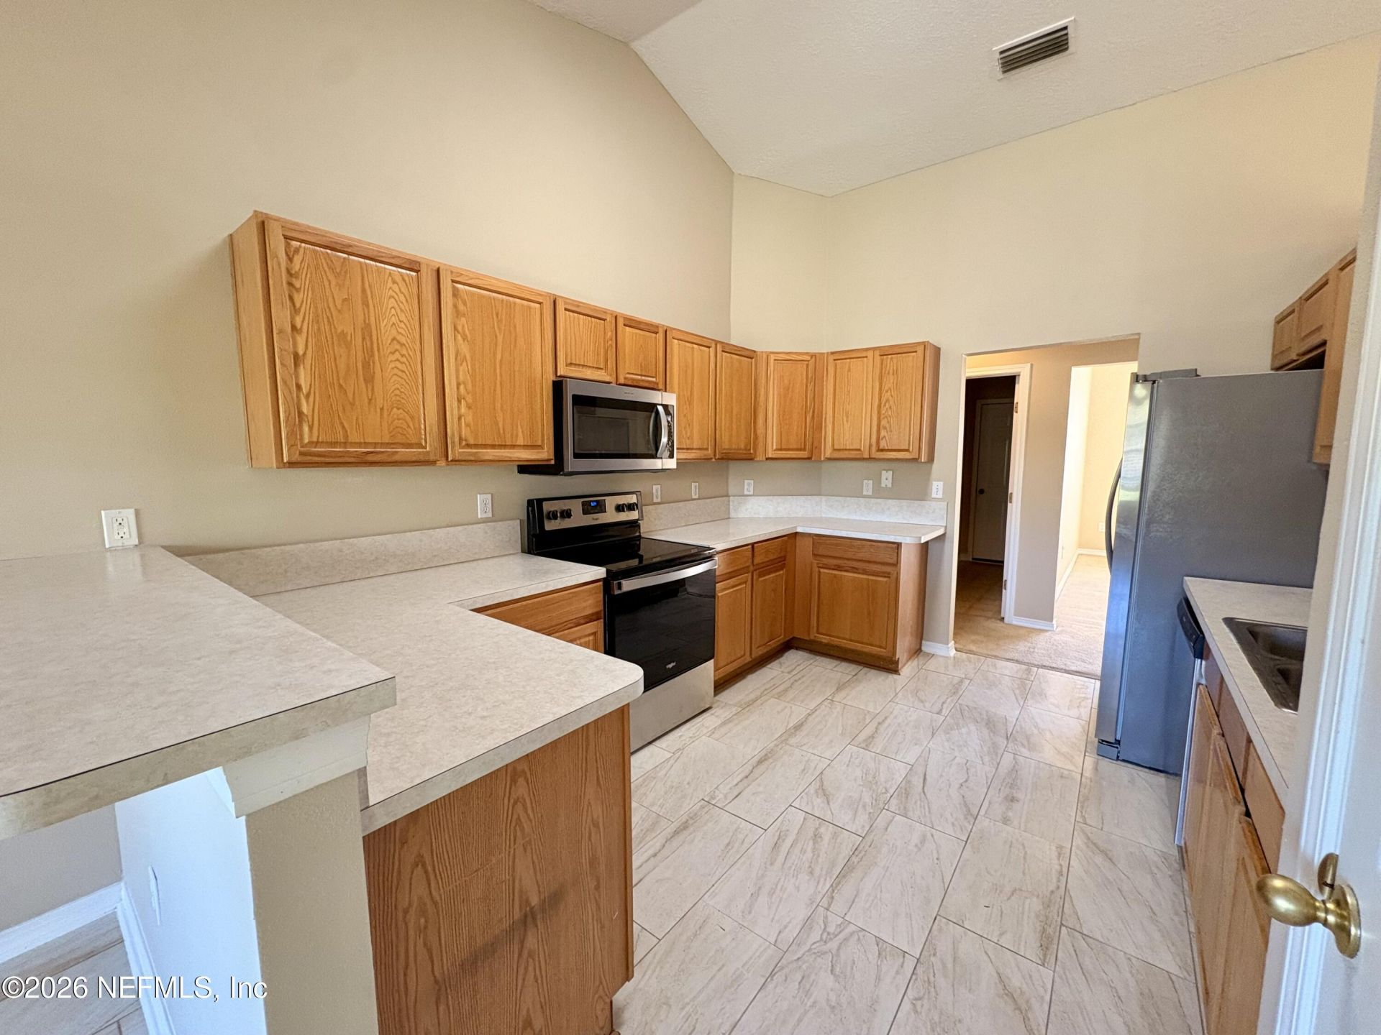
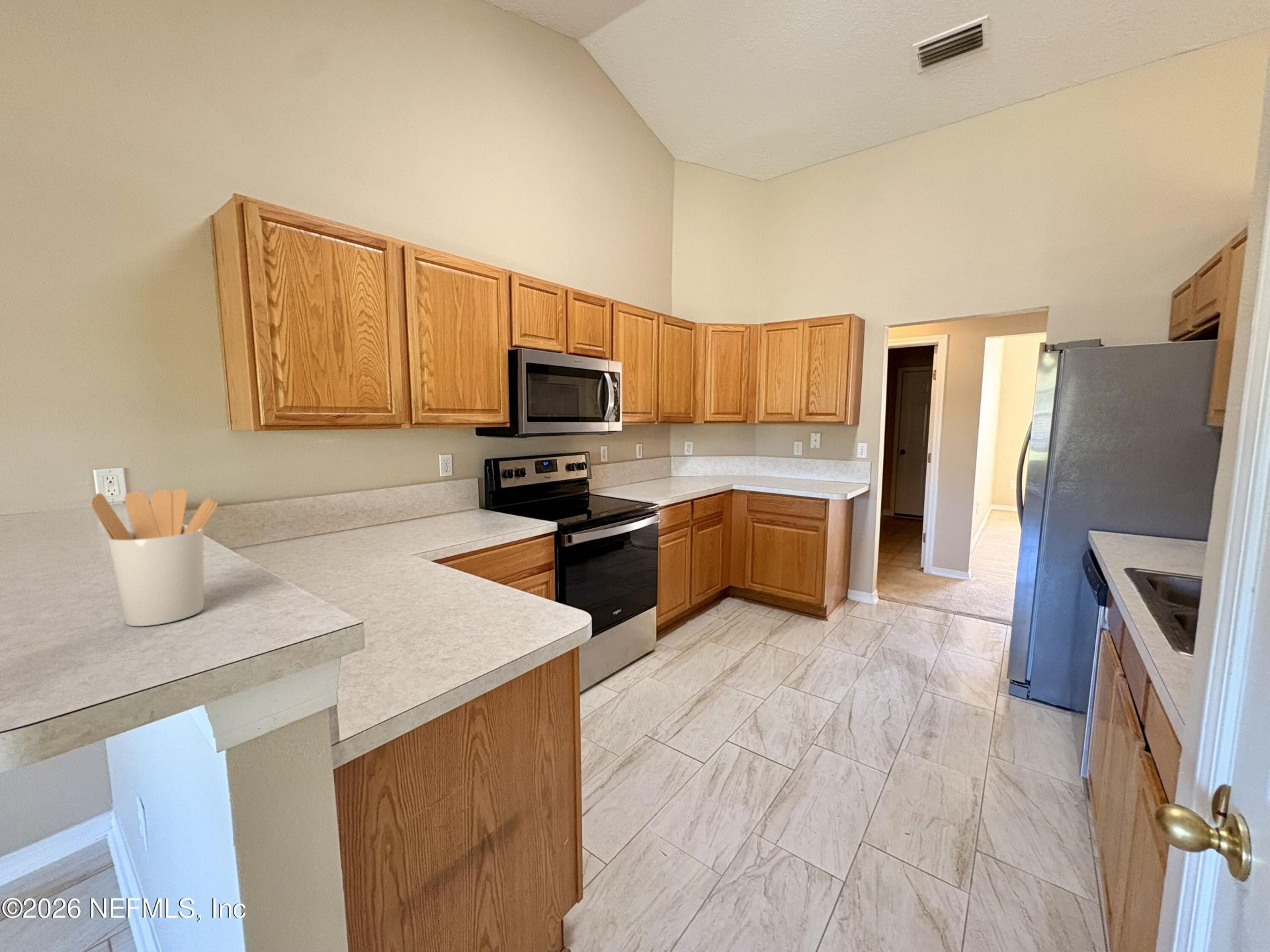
+ utensil holder [91,489,219,627]
